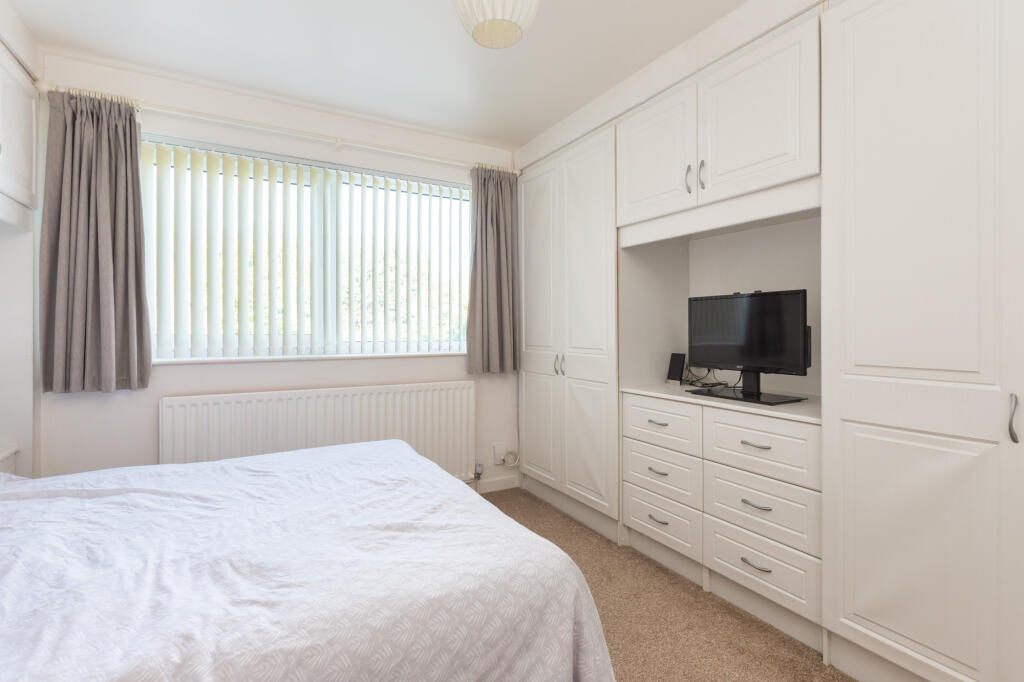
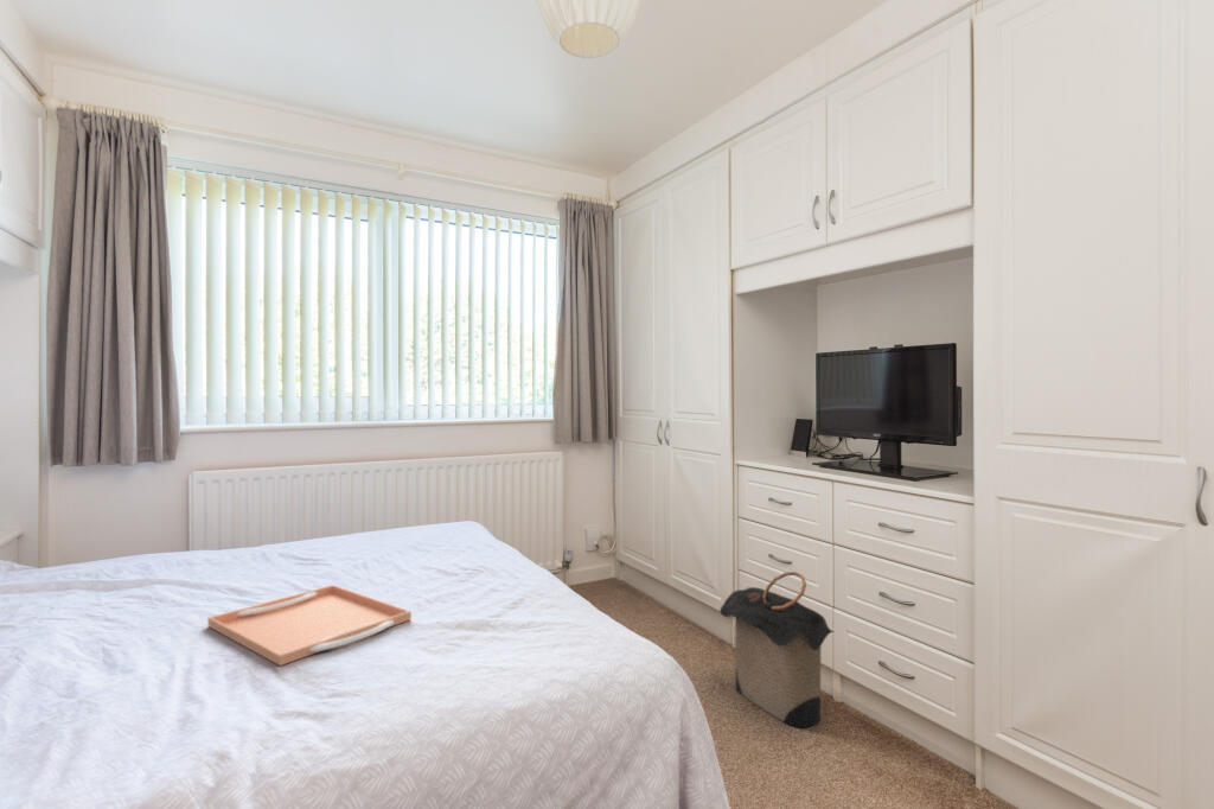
+ serving tray [206,584,413,667]
+ laundry hamper [718,571,836,728]
